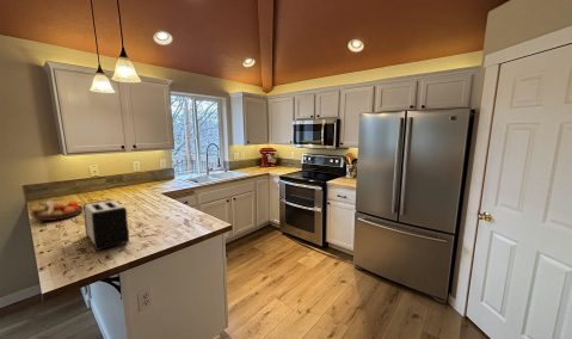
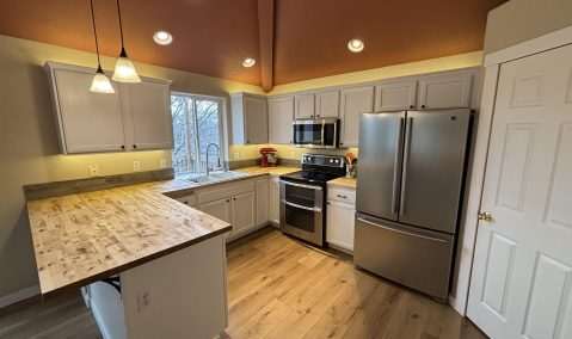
- fruit bowl [29,199,84,222]
- toaster [82,198,130,252]
